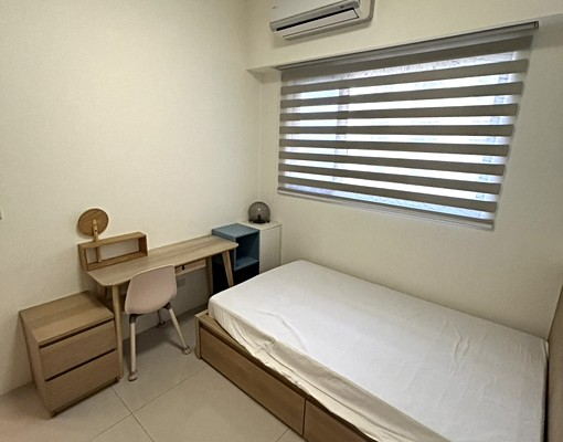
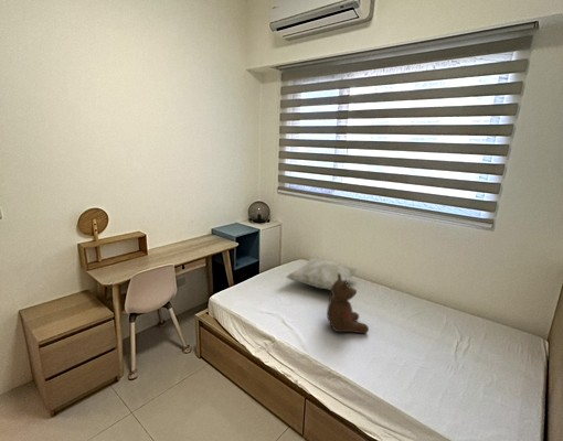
+ decorative pillow [285,257,360,291]
+ teddy bear [326,273,370,334]
